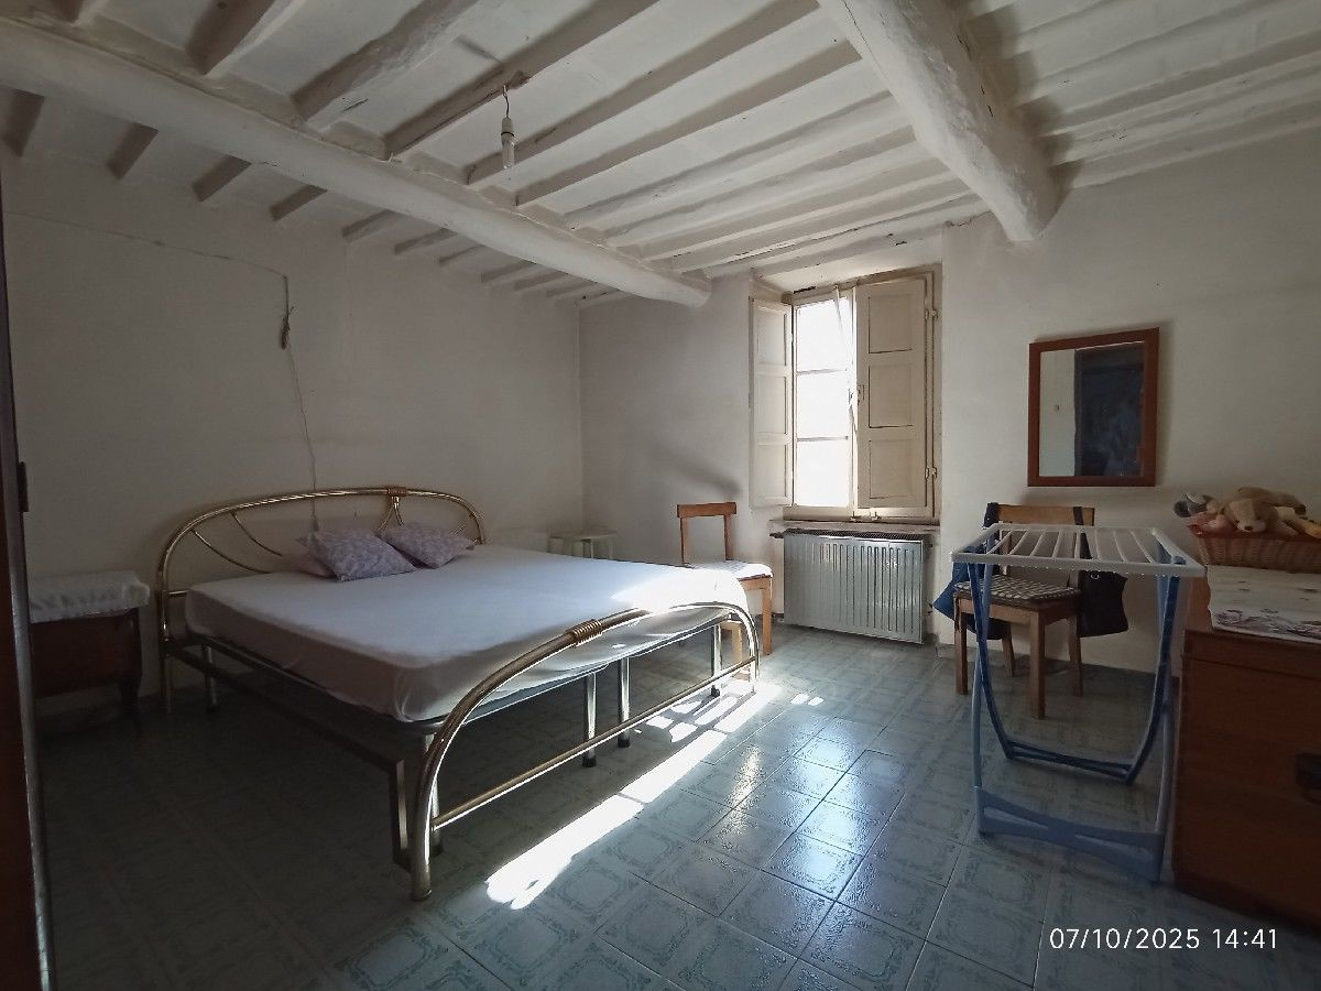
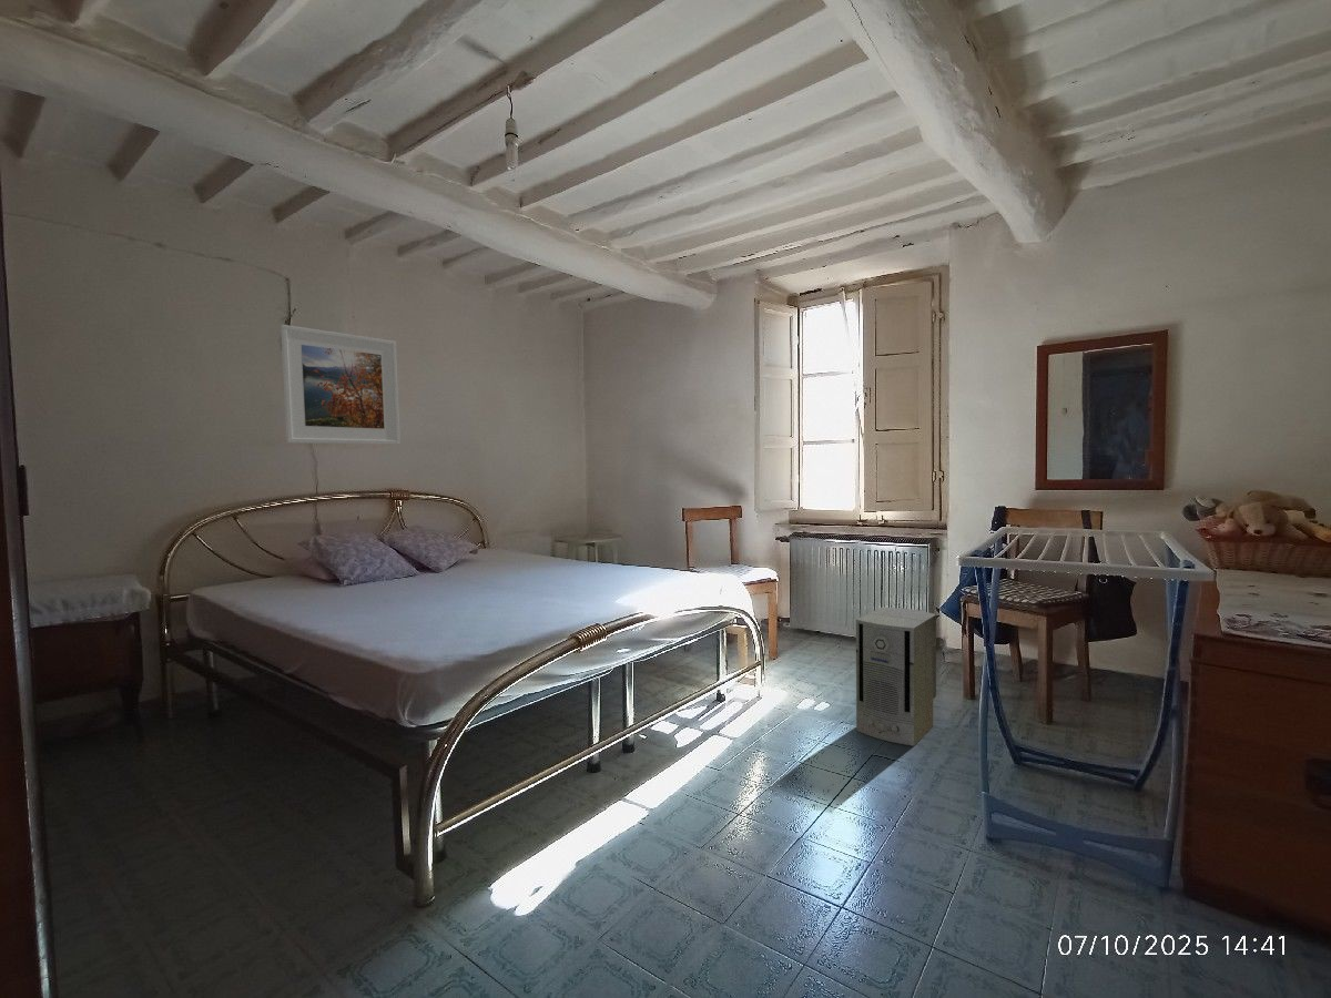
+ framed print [280,324,402,446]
+ air purifier [855,607,937,747]
